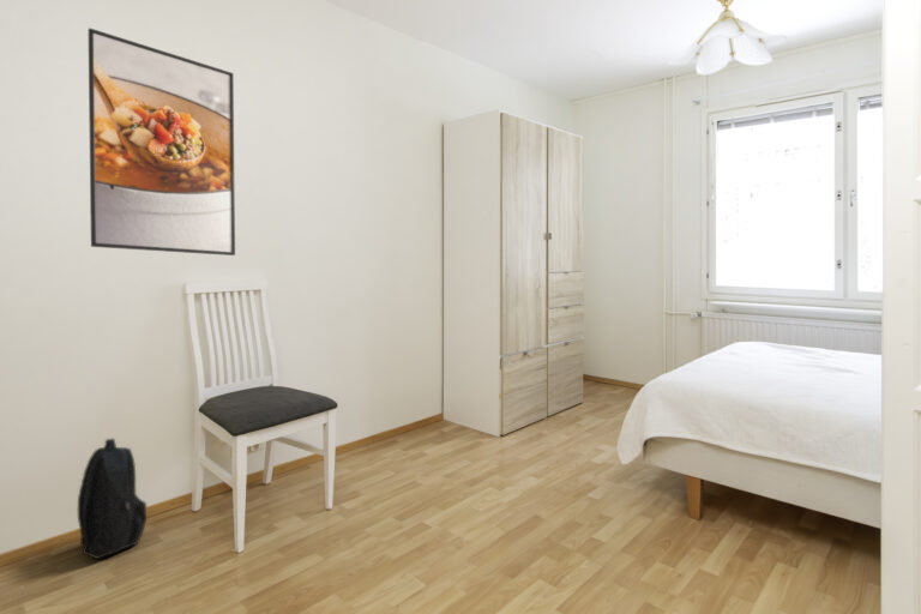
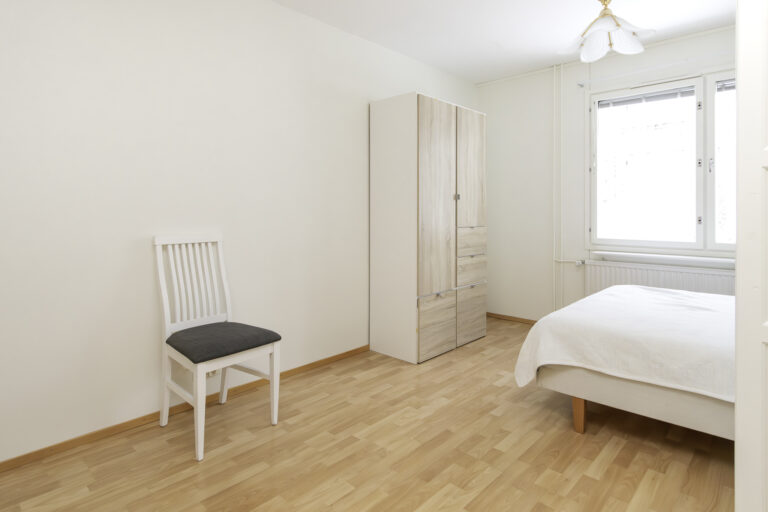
- backpack [77,438,148,560]
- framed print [88,26,236,257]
